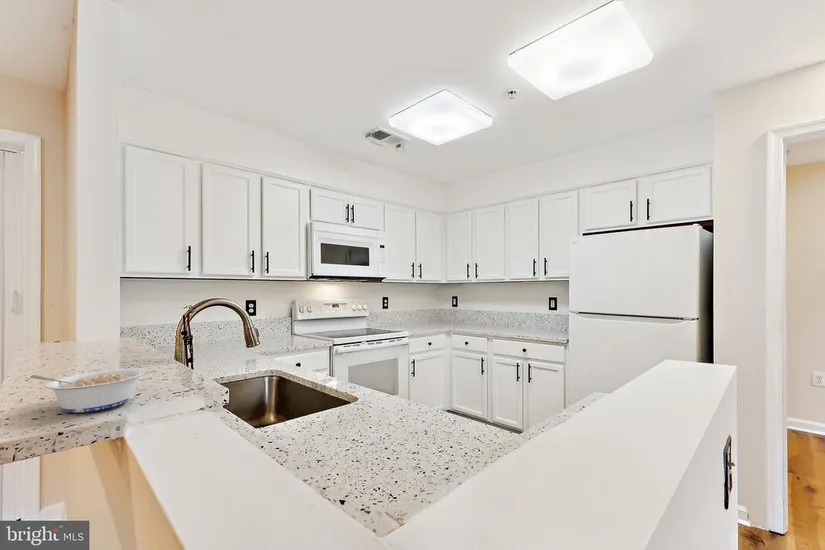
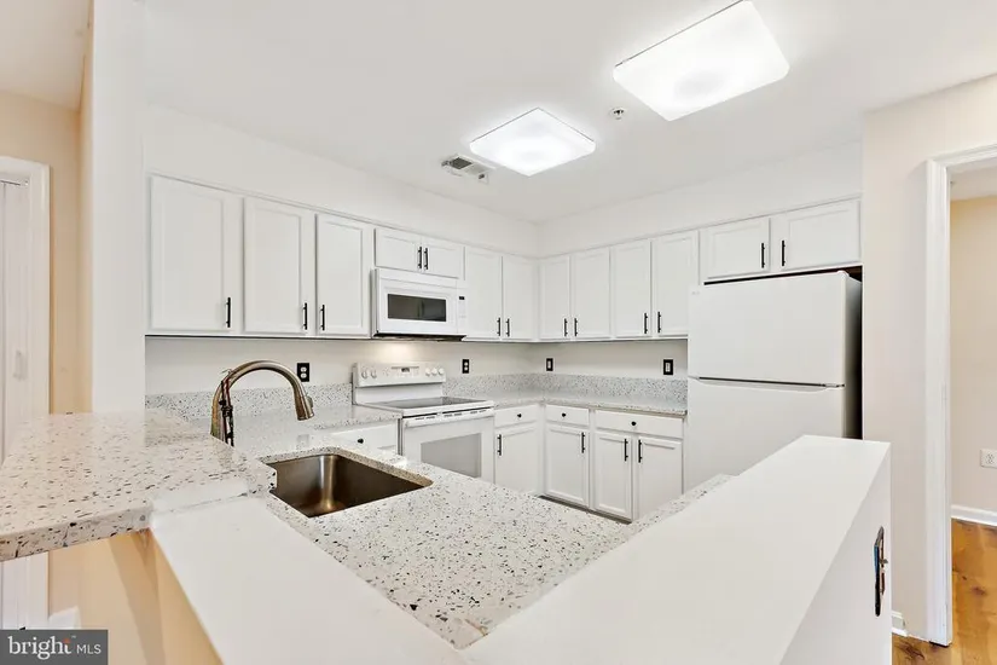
- legume [29,367,146,414]
